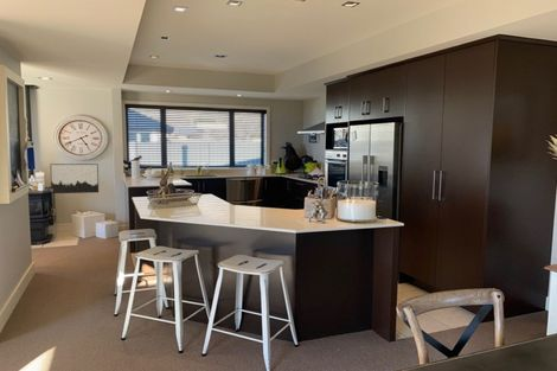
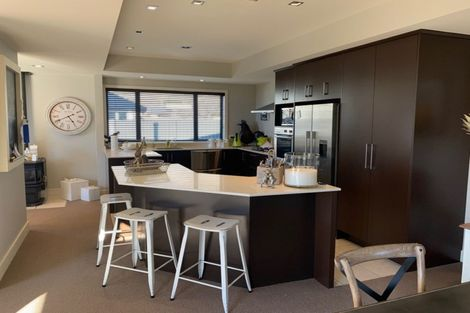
- wall art [49,162,100,194]
